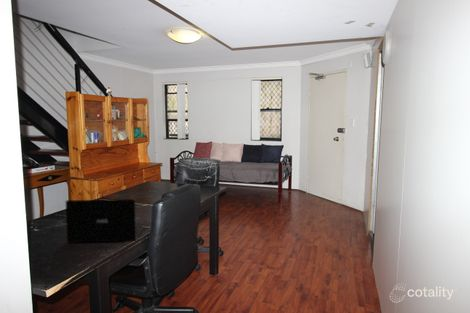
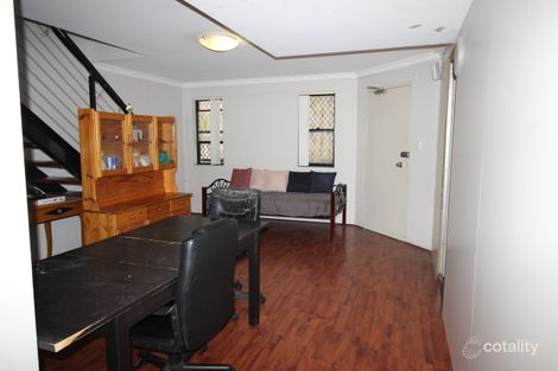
- laptop [65,198,145,244]
